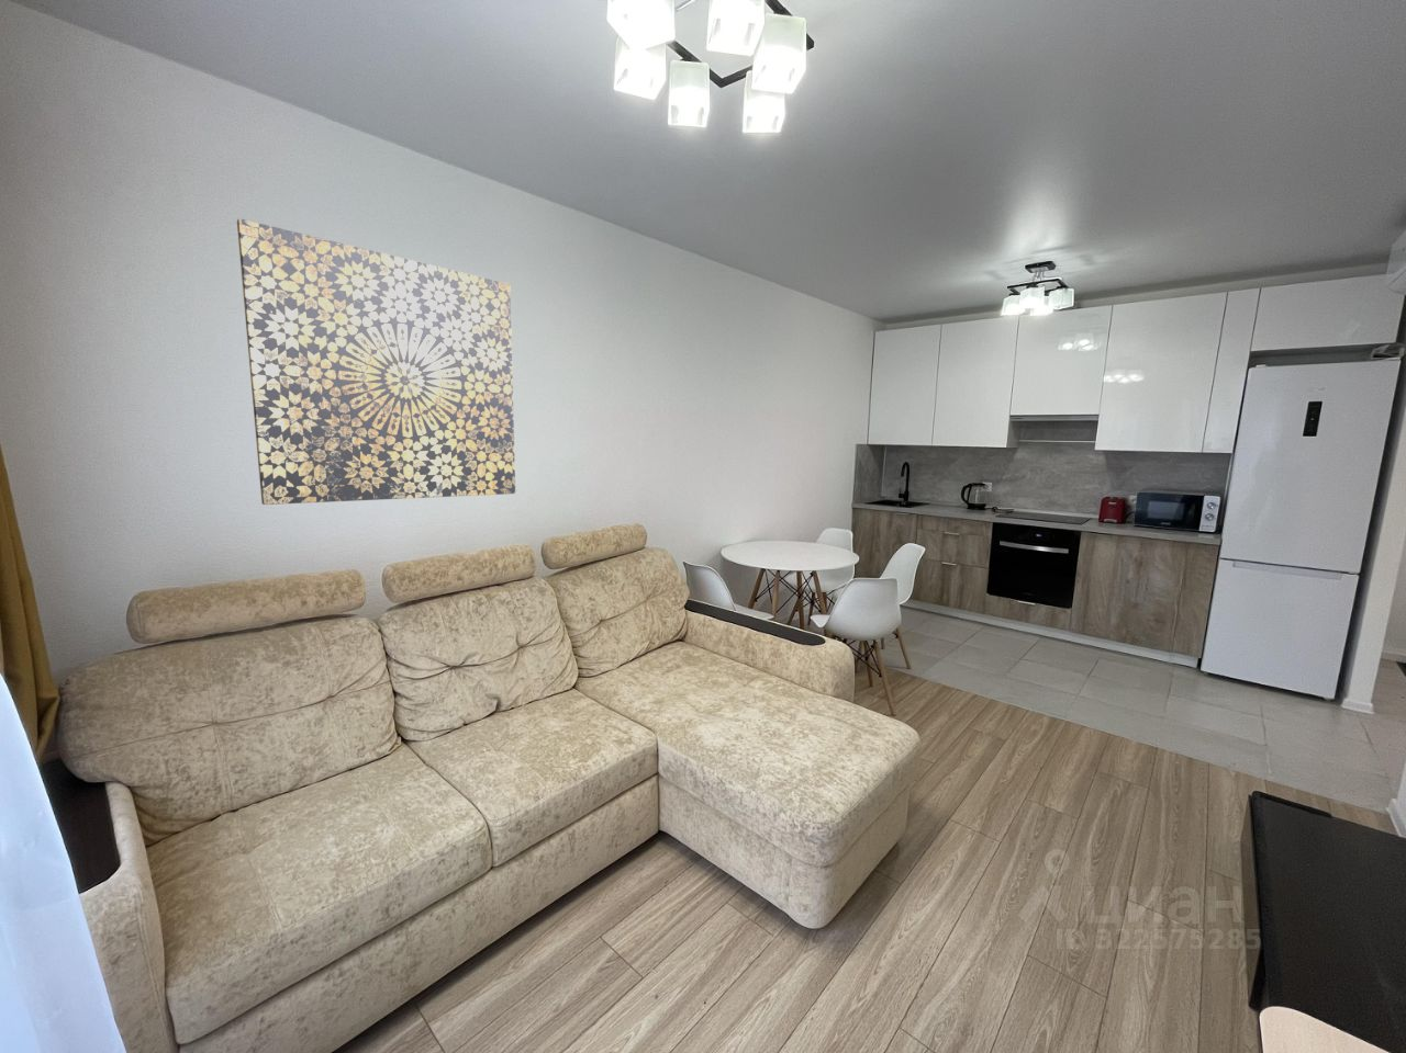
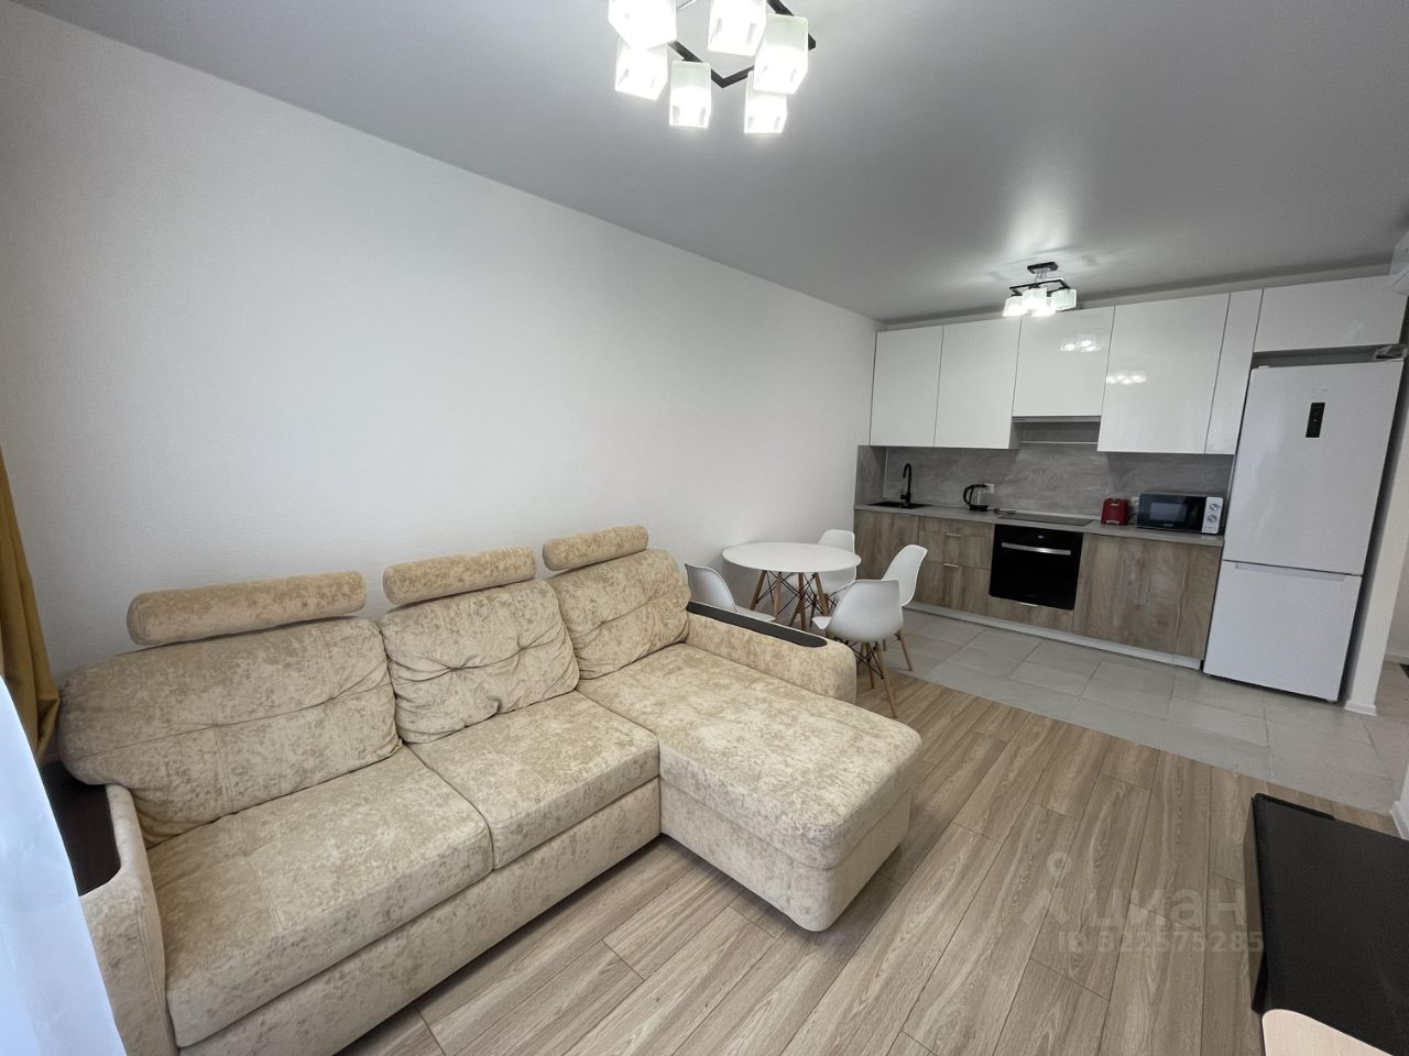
- wall art [236,217,516,505]
